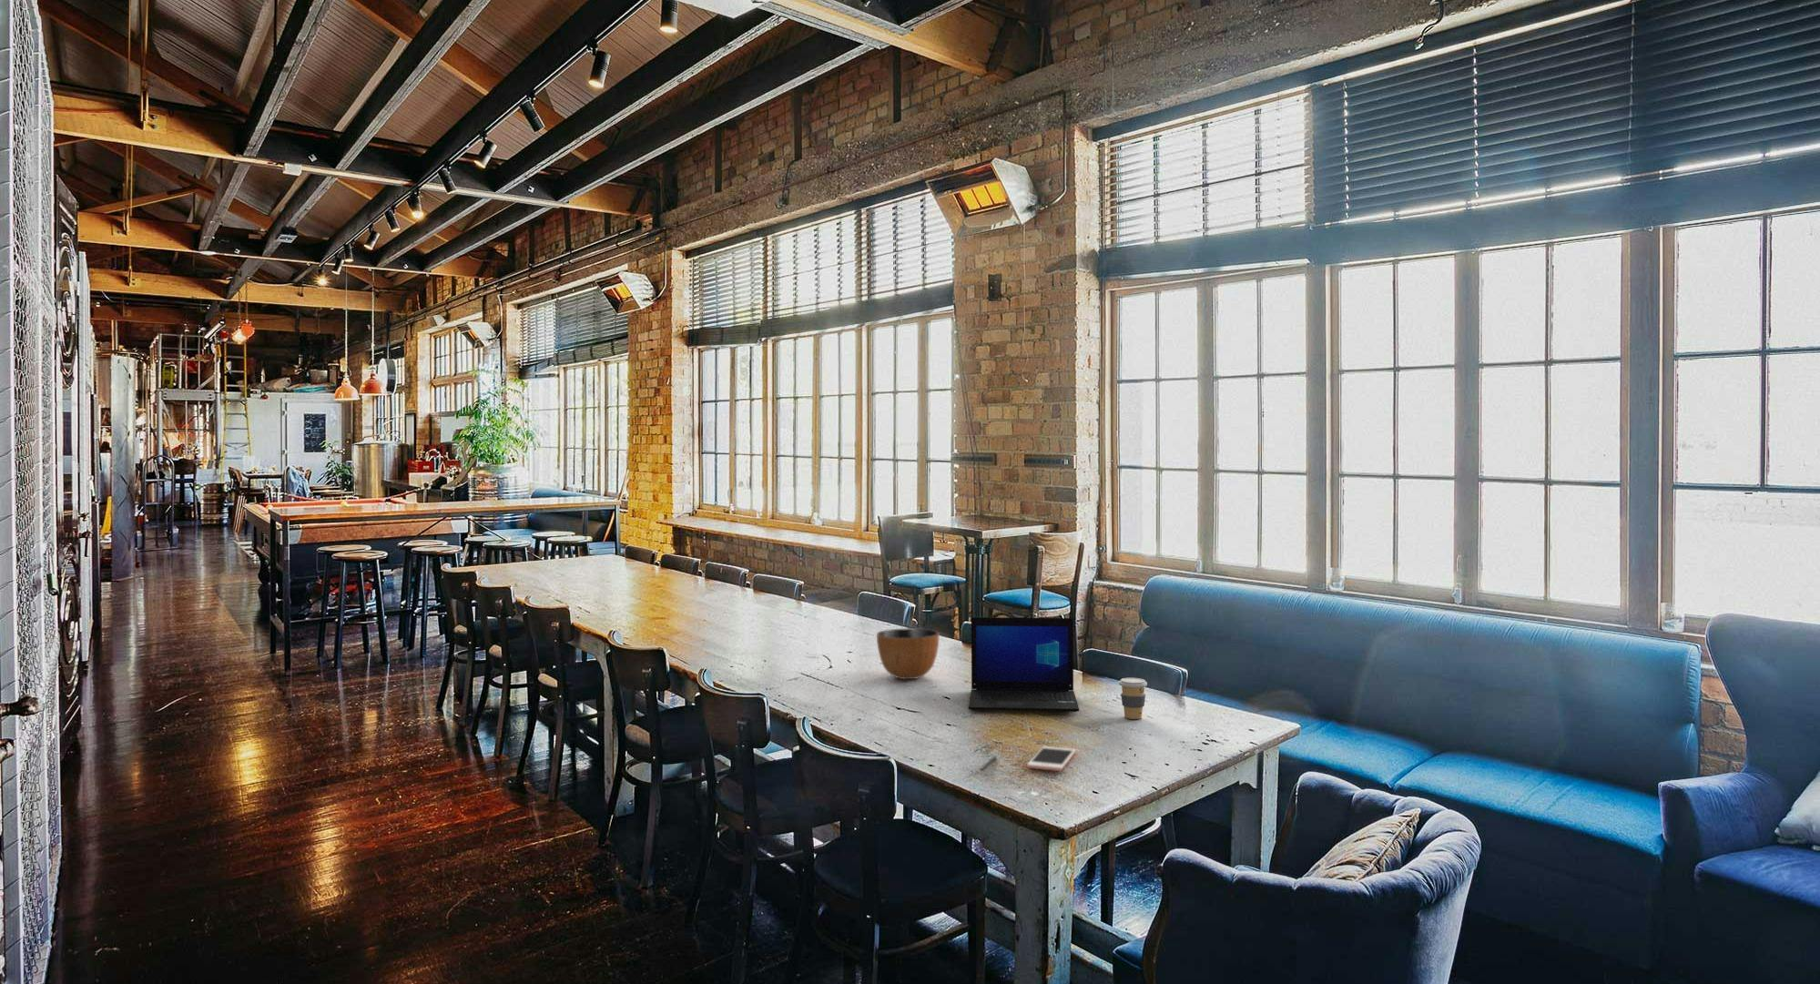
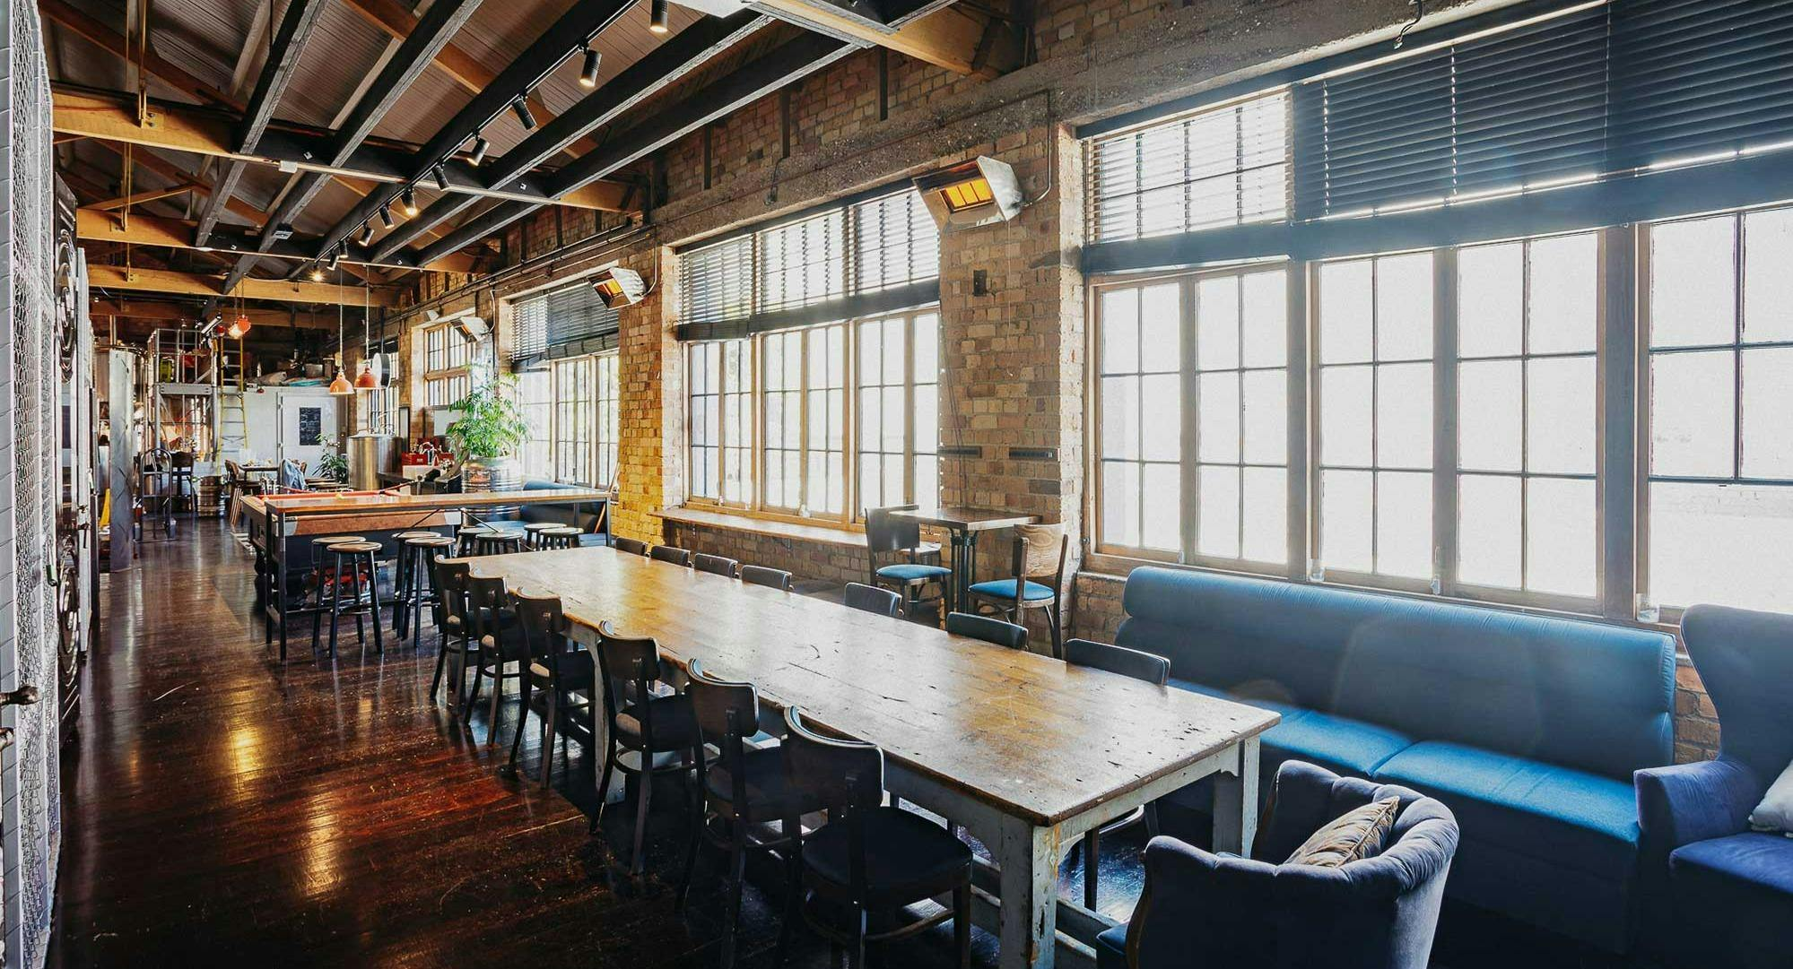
- bowl [876,628,940,680]
- coffee cup [1118,677,1147,720]
- laptop [968,617,1080,713]
- cell phone [1026,745,1076,772]
- pen [979,755,998,773]
